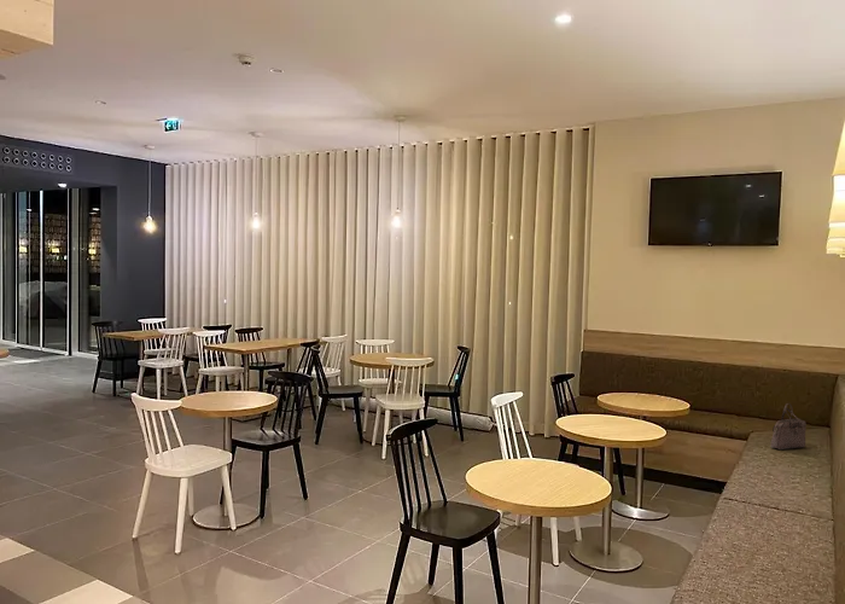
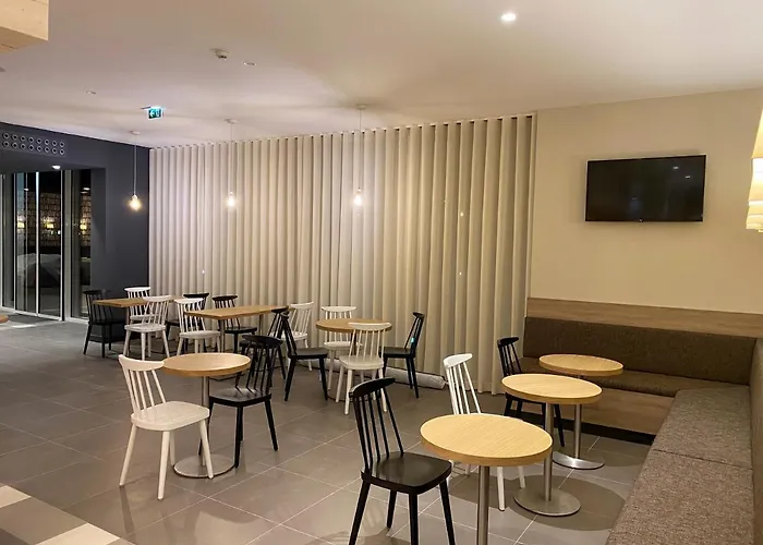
- handbag [769,402,808,451]
